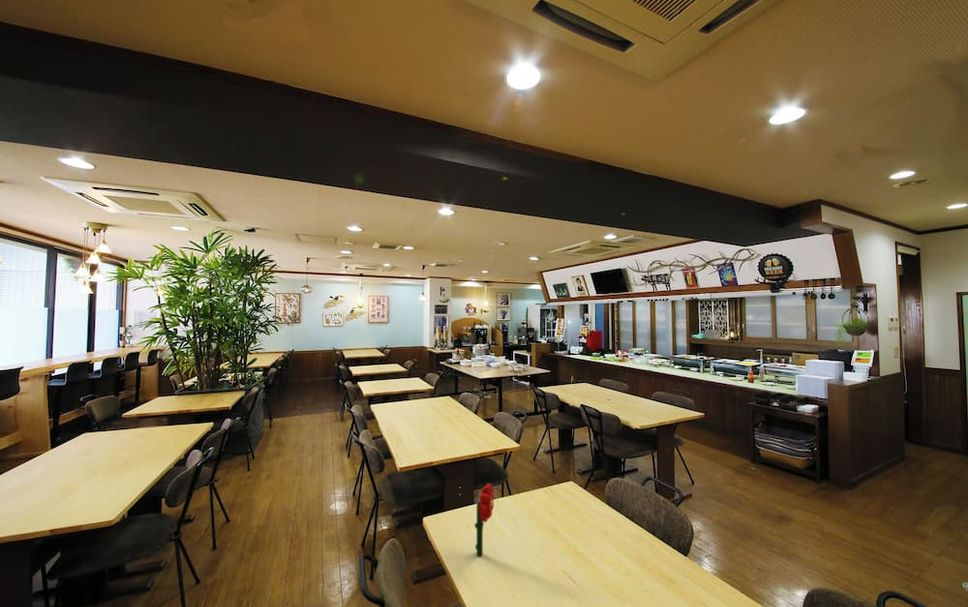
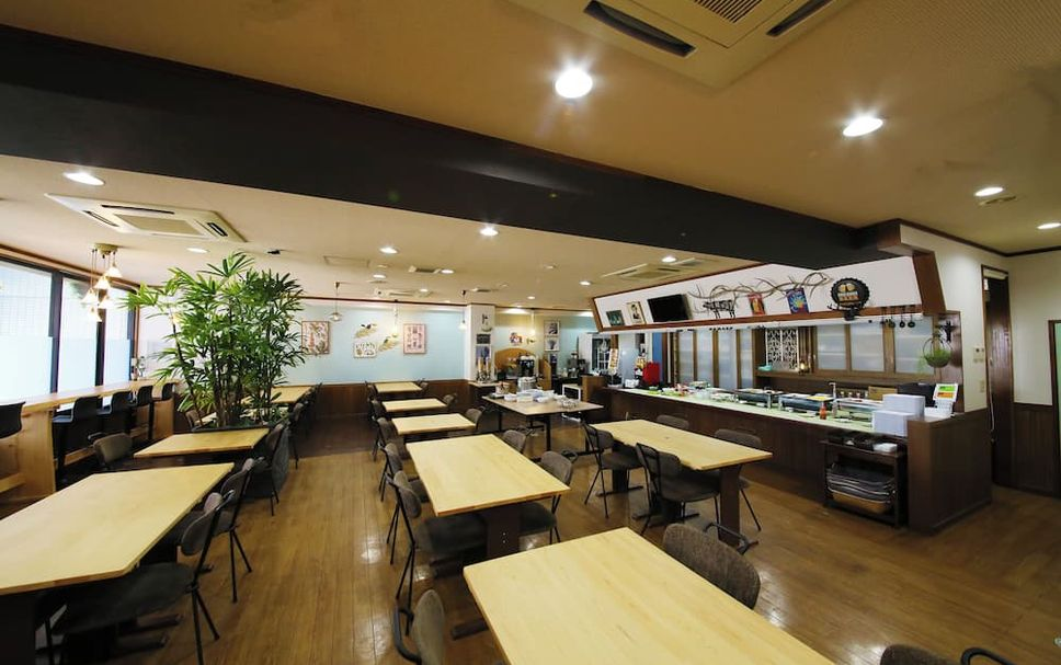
- flower [474,482,495,557]
